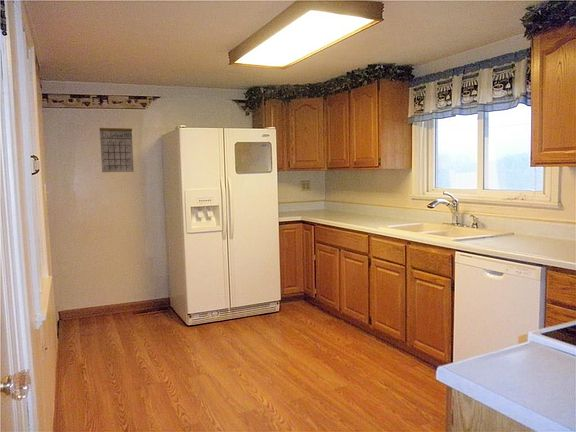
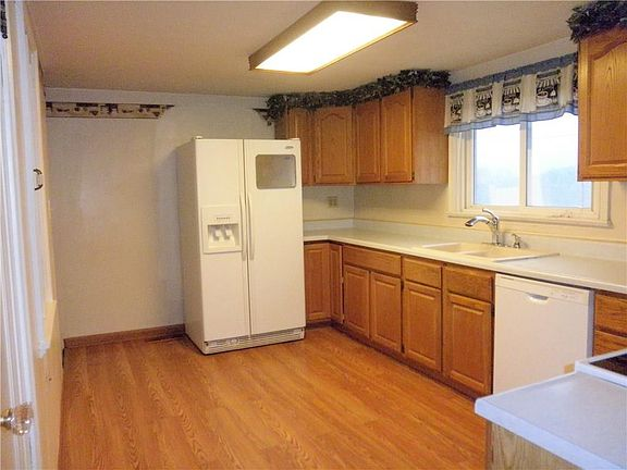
- calendar [99,117,135,173]
